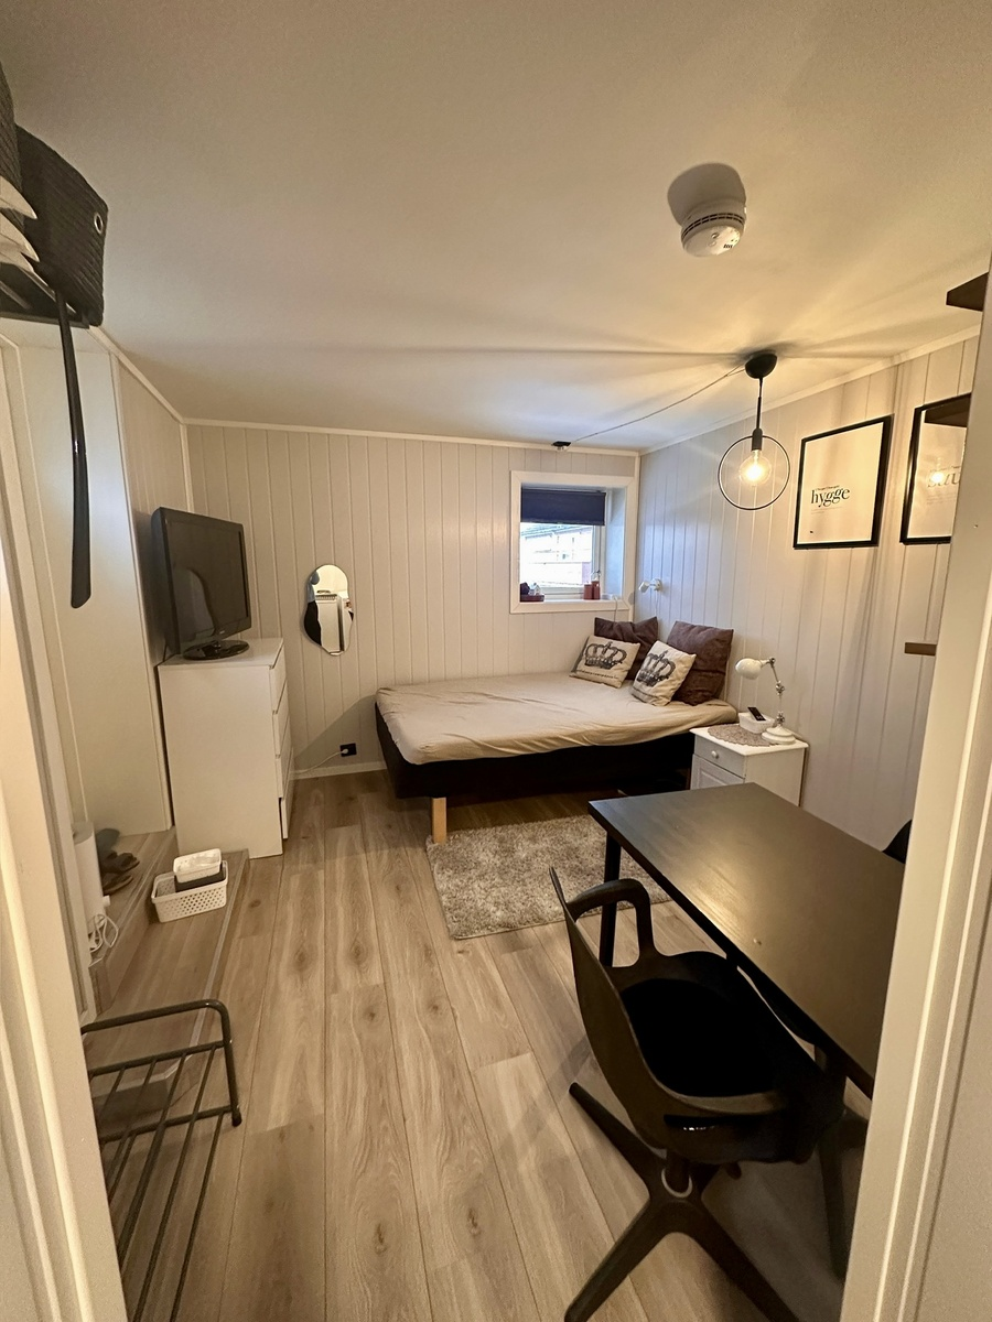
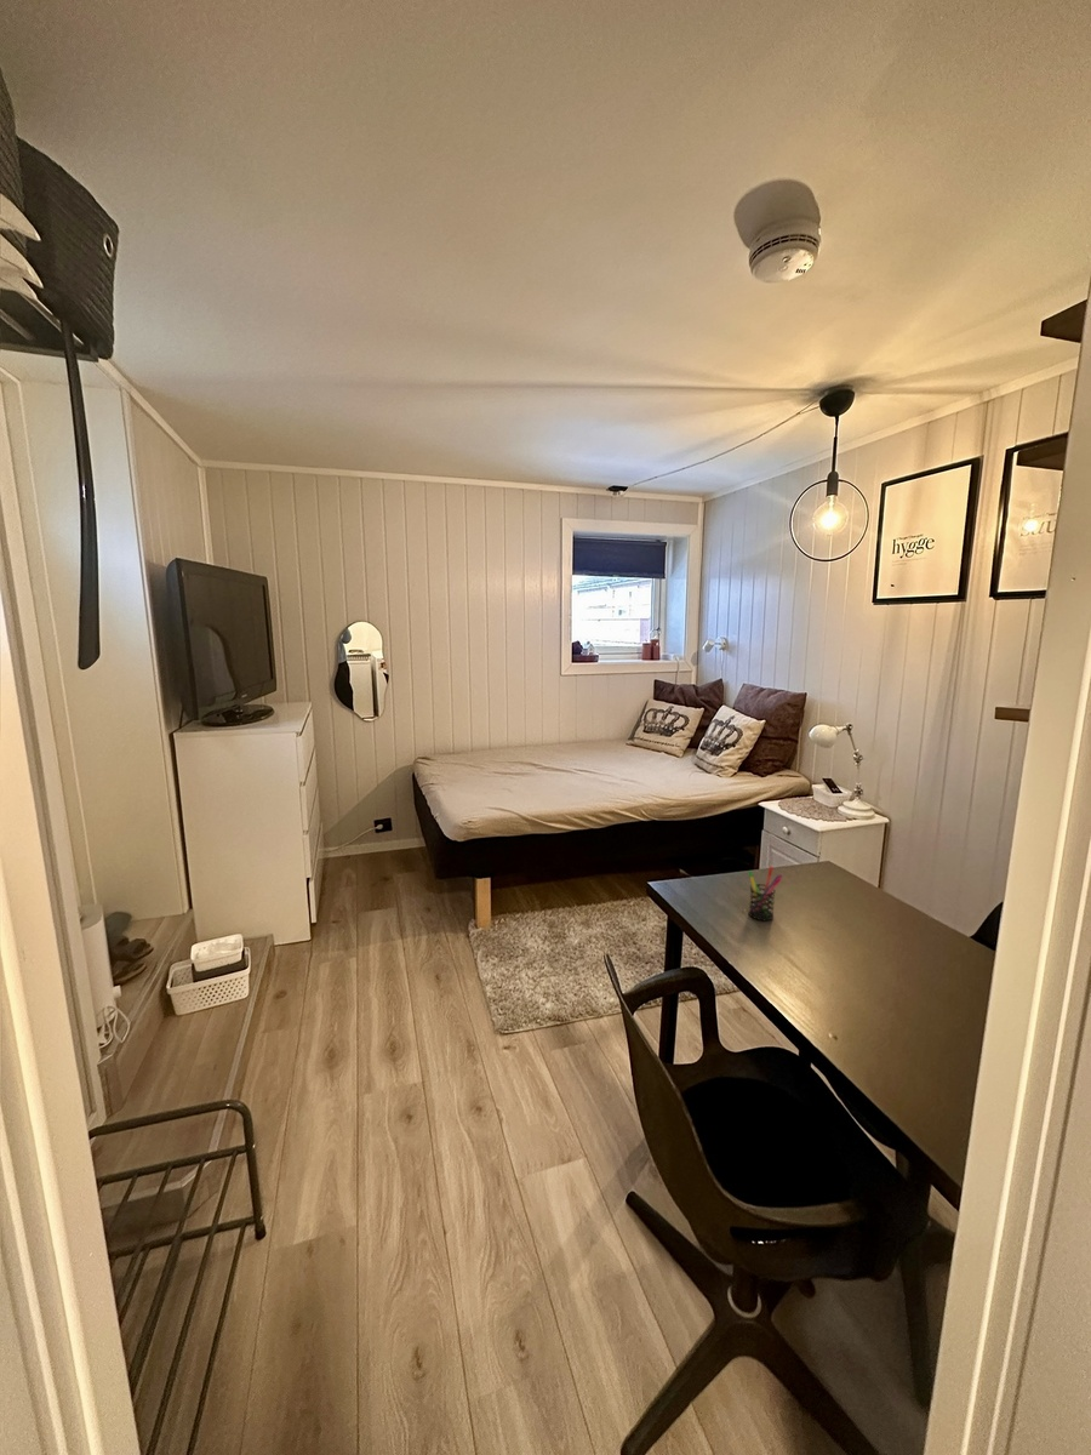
+ pen holder [747,866,784,921]
